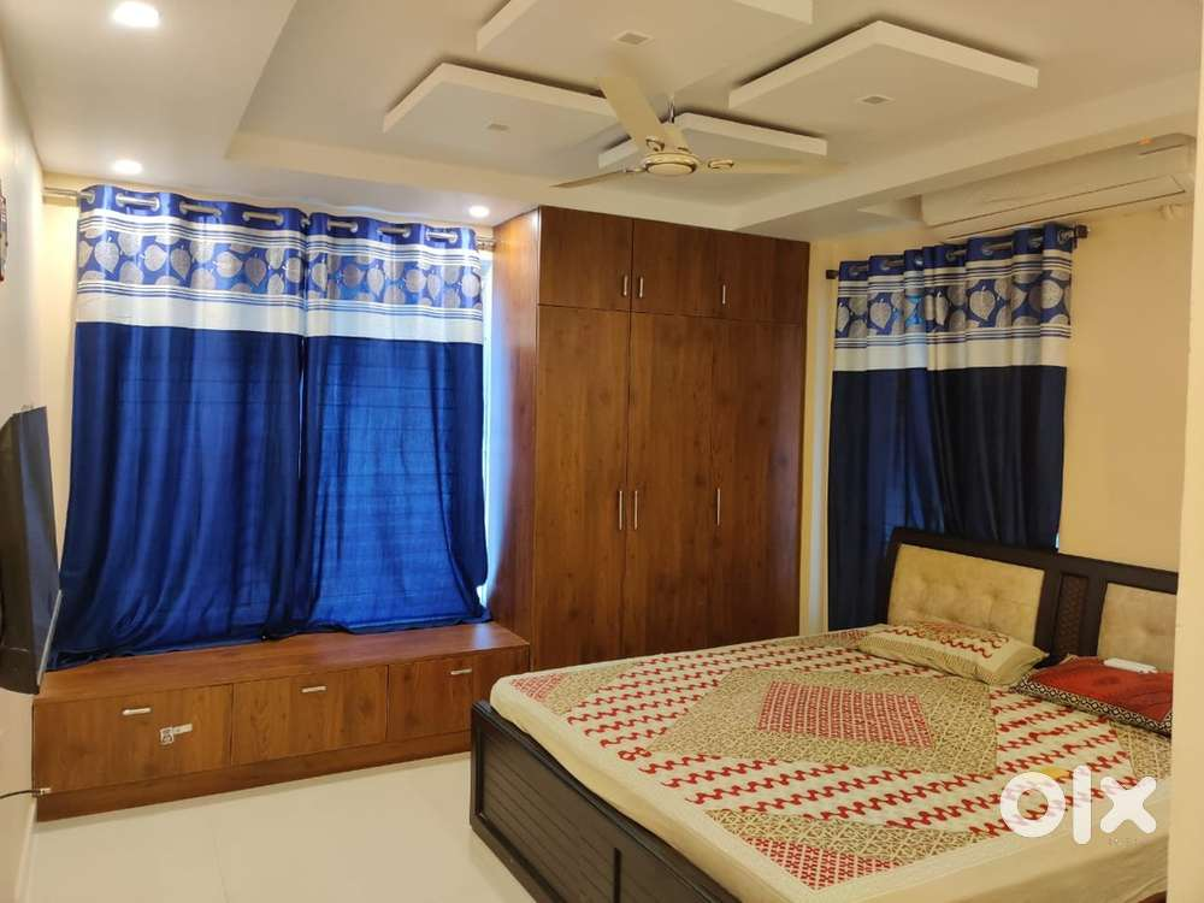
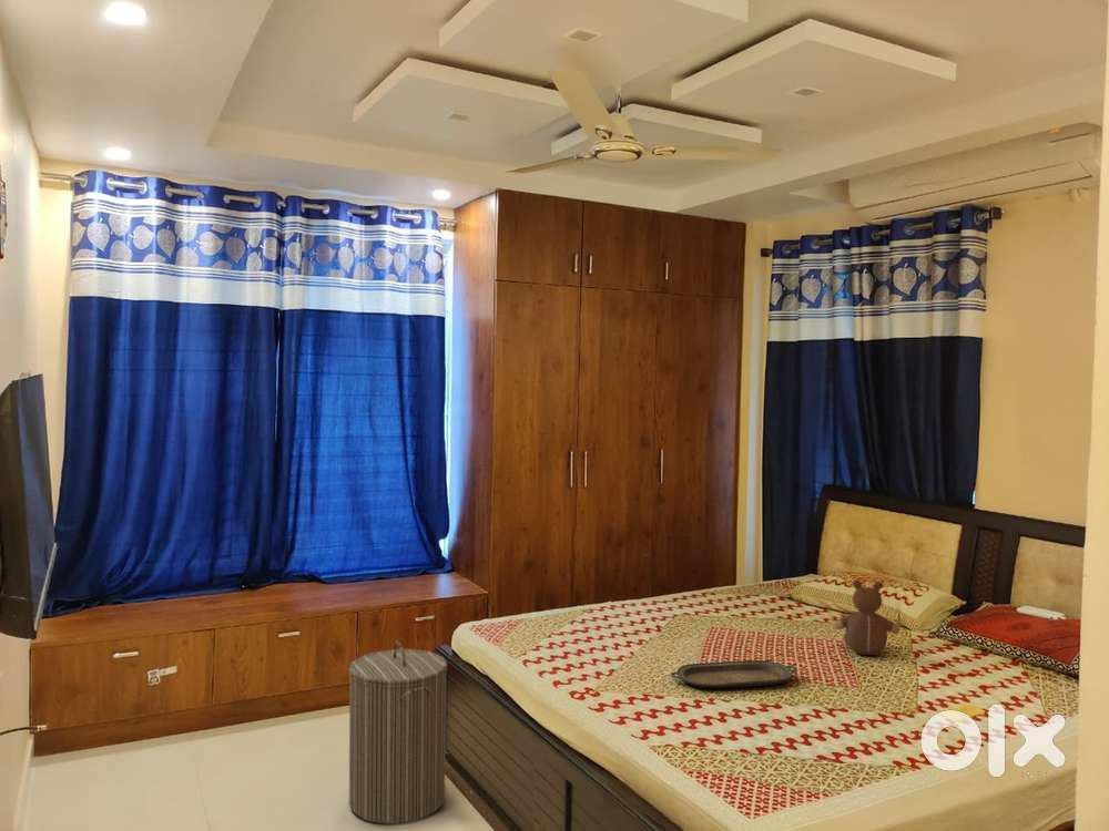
+ laundry hamper [348,639,448,825]
+ serving tray [670,659,798,689]
+ teddy bear [833,578,901,656]
